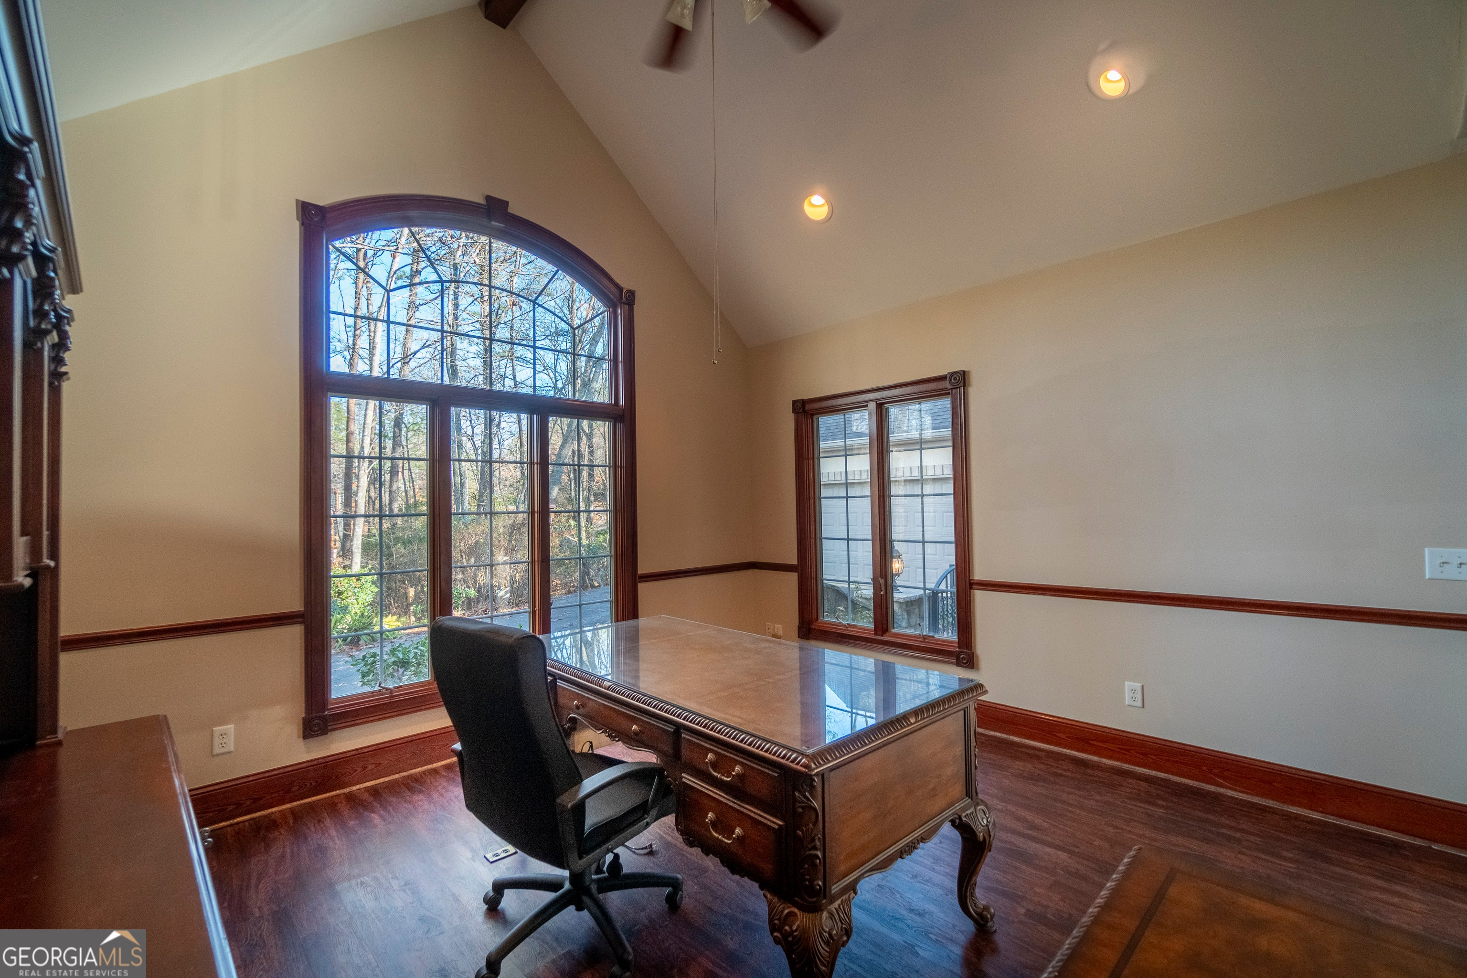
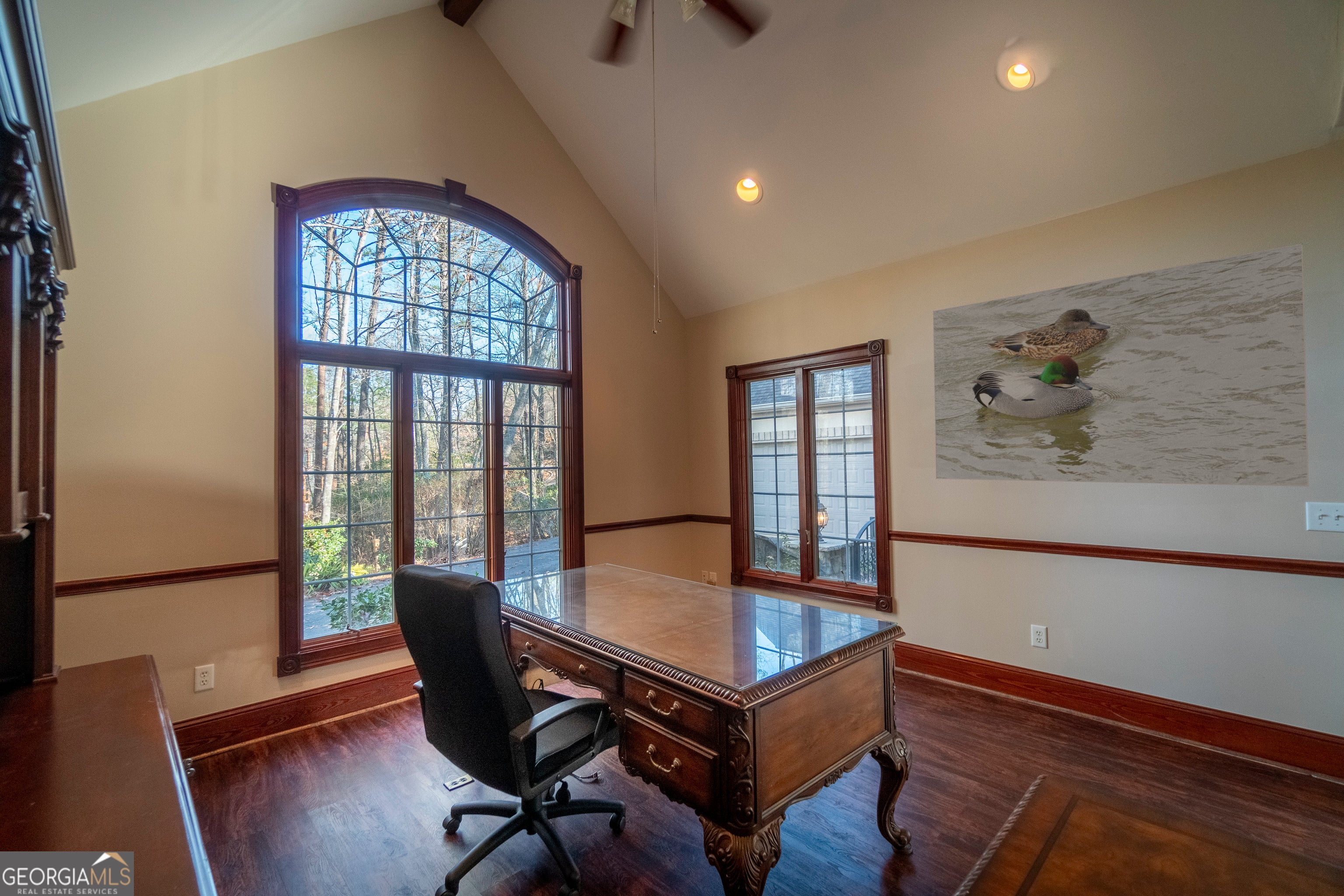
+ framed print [932,243,1309,487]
